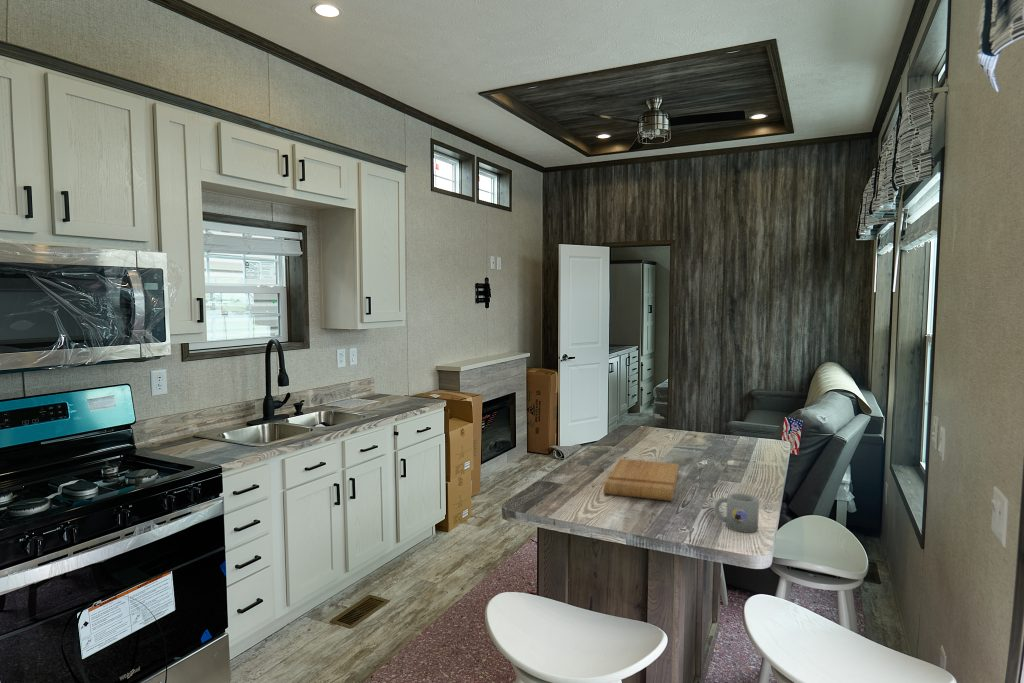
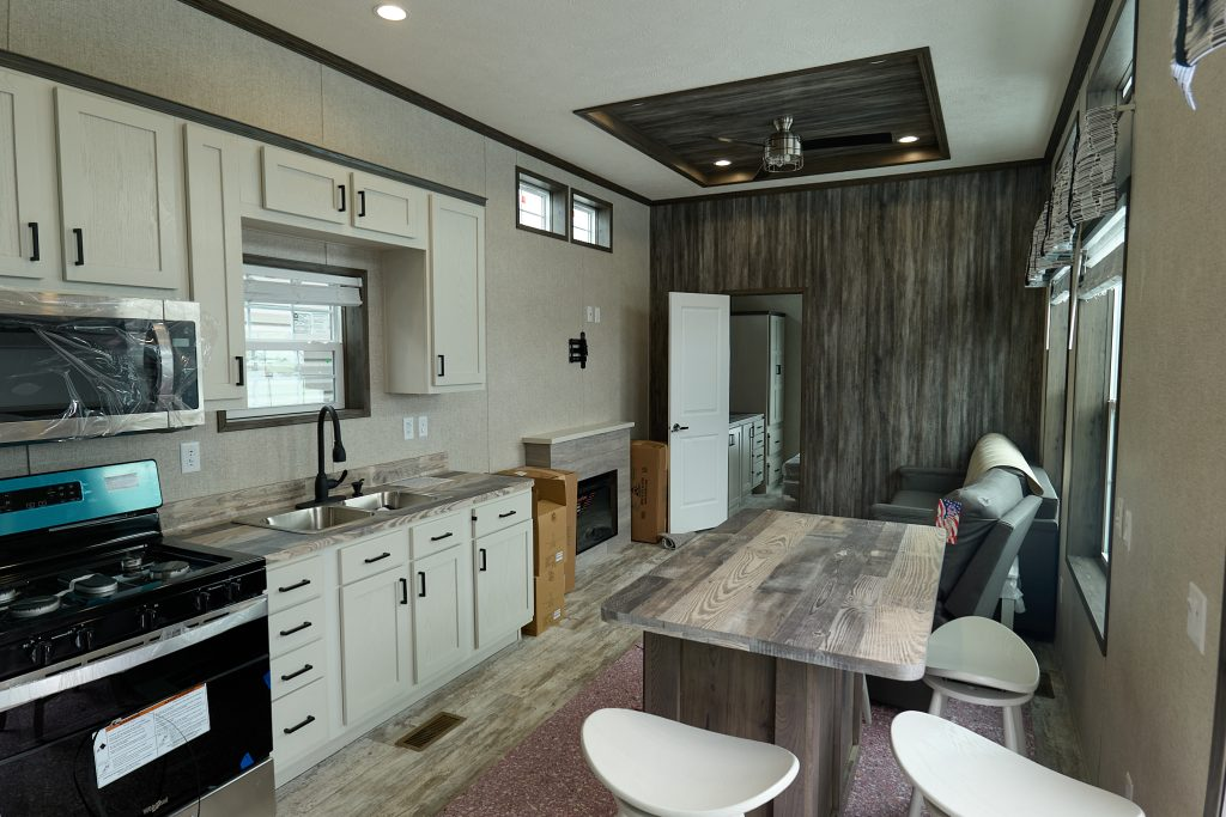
- cutting board [603,458,680,502]
- mug [714,492,760,533]
